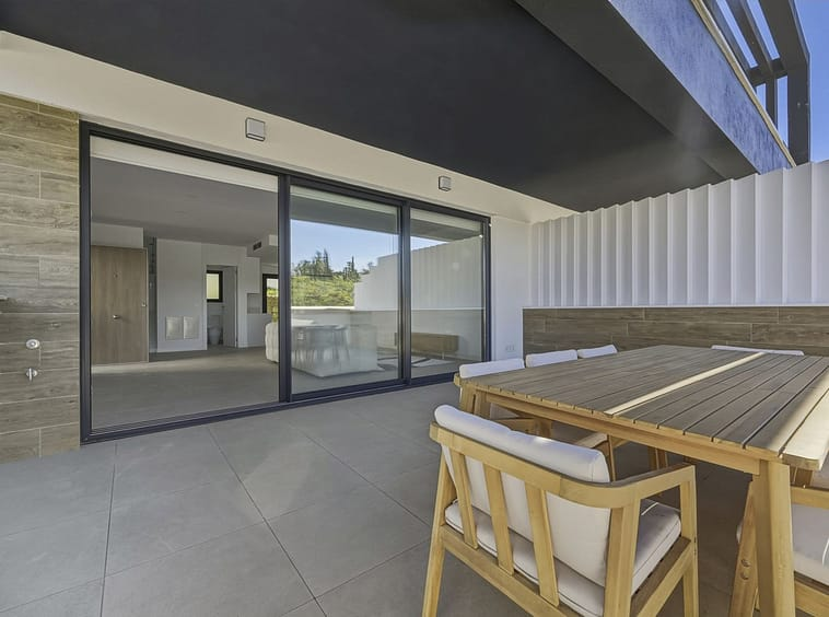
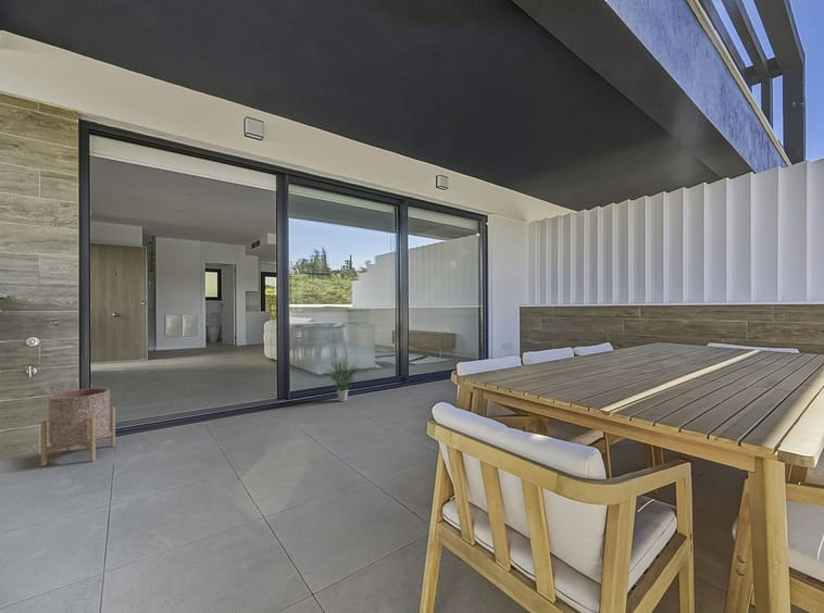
+ potted plant [324,355,360,402]
+ planter [40,387,116,467]
